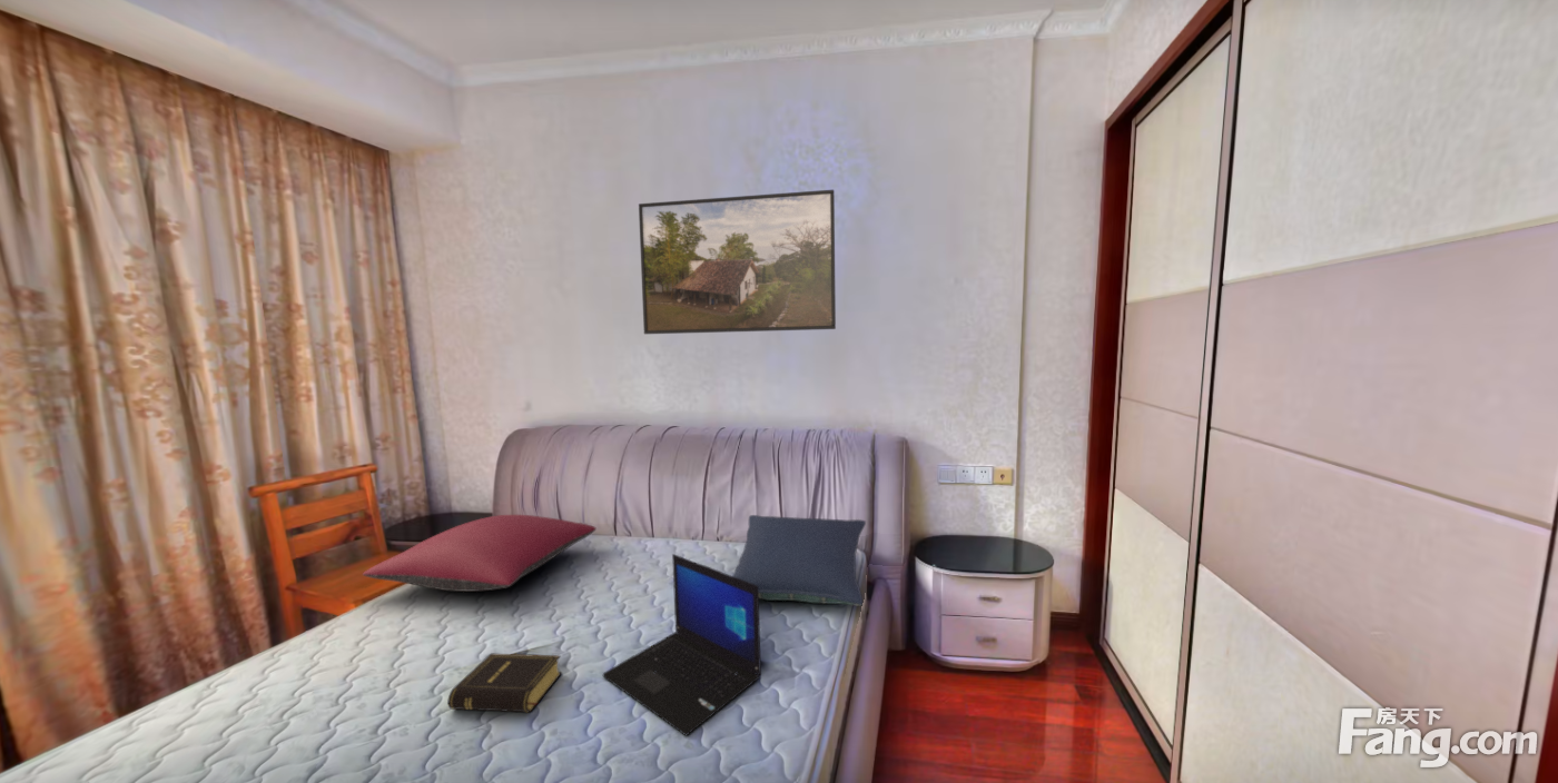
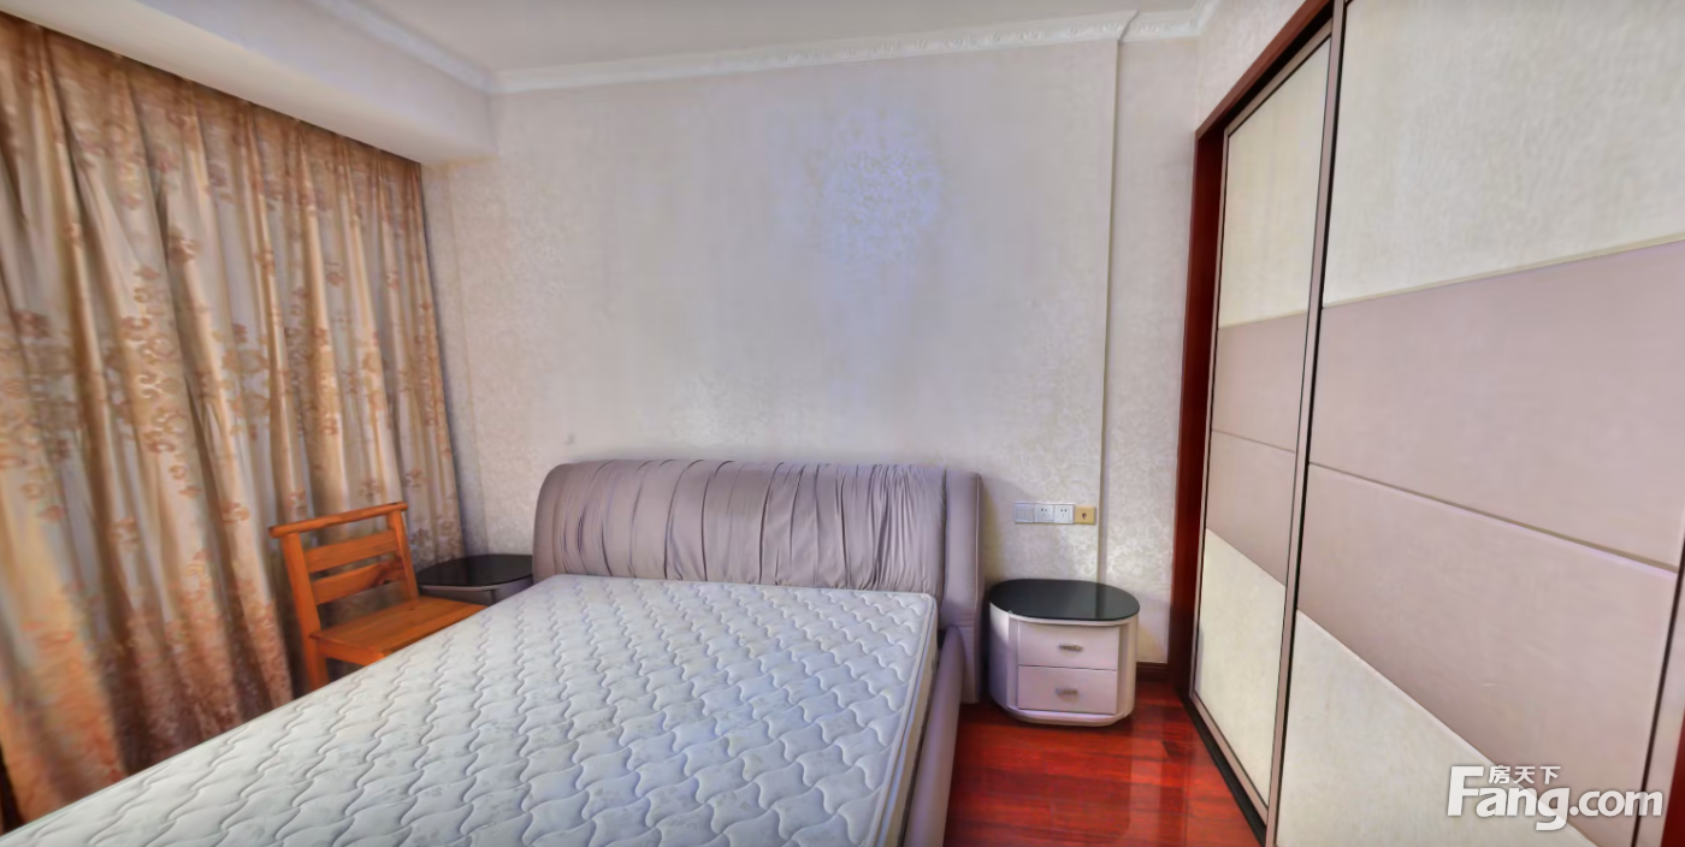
- pillow [732,514,867,607]
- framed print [638,189,837,335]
- book [446,653,563,714]
- pillow [362,514,598,593]
- laptop [602,553,762,737]
